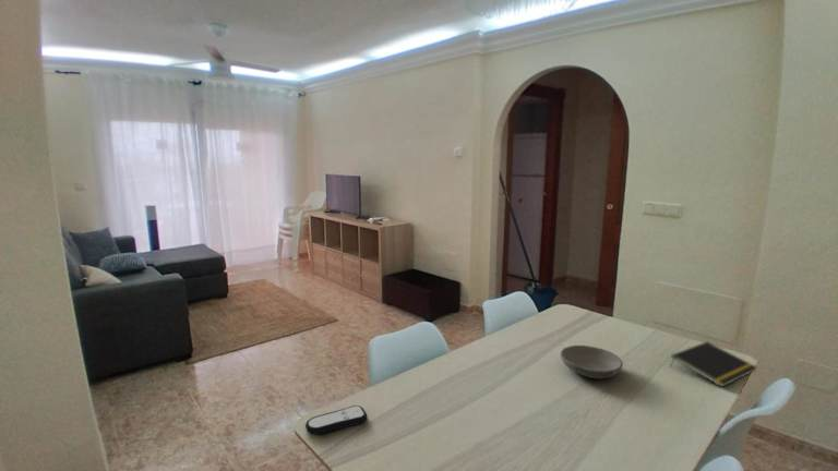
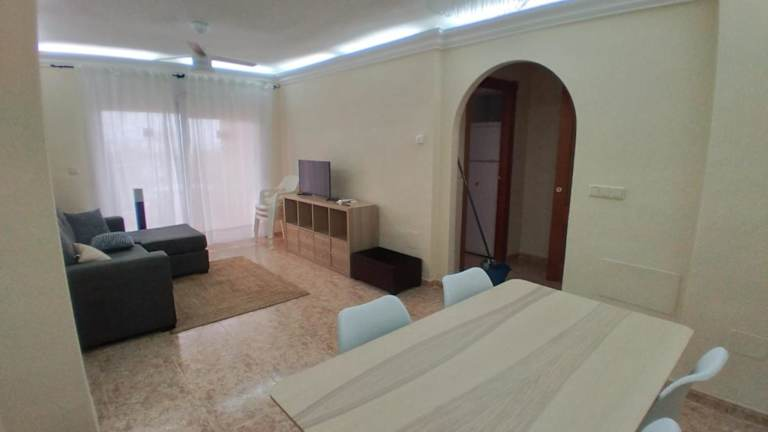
- bowl [560,345,624,379]
- remote control [304,404,369,436]
- notepad [669,340,758,388]
